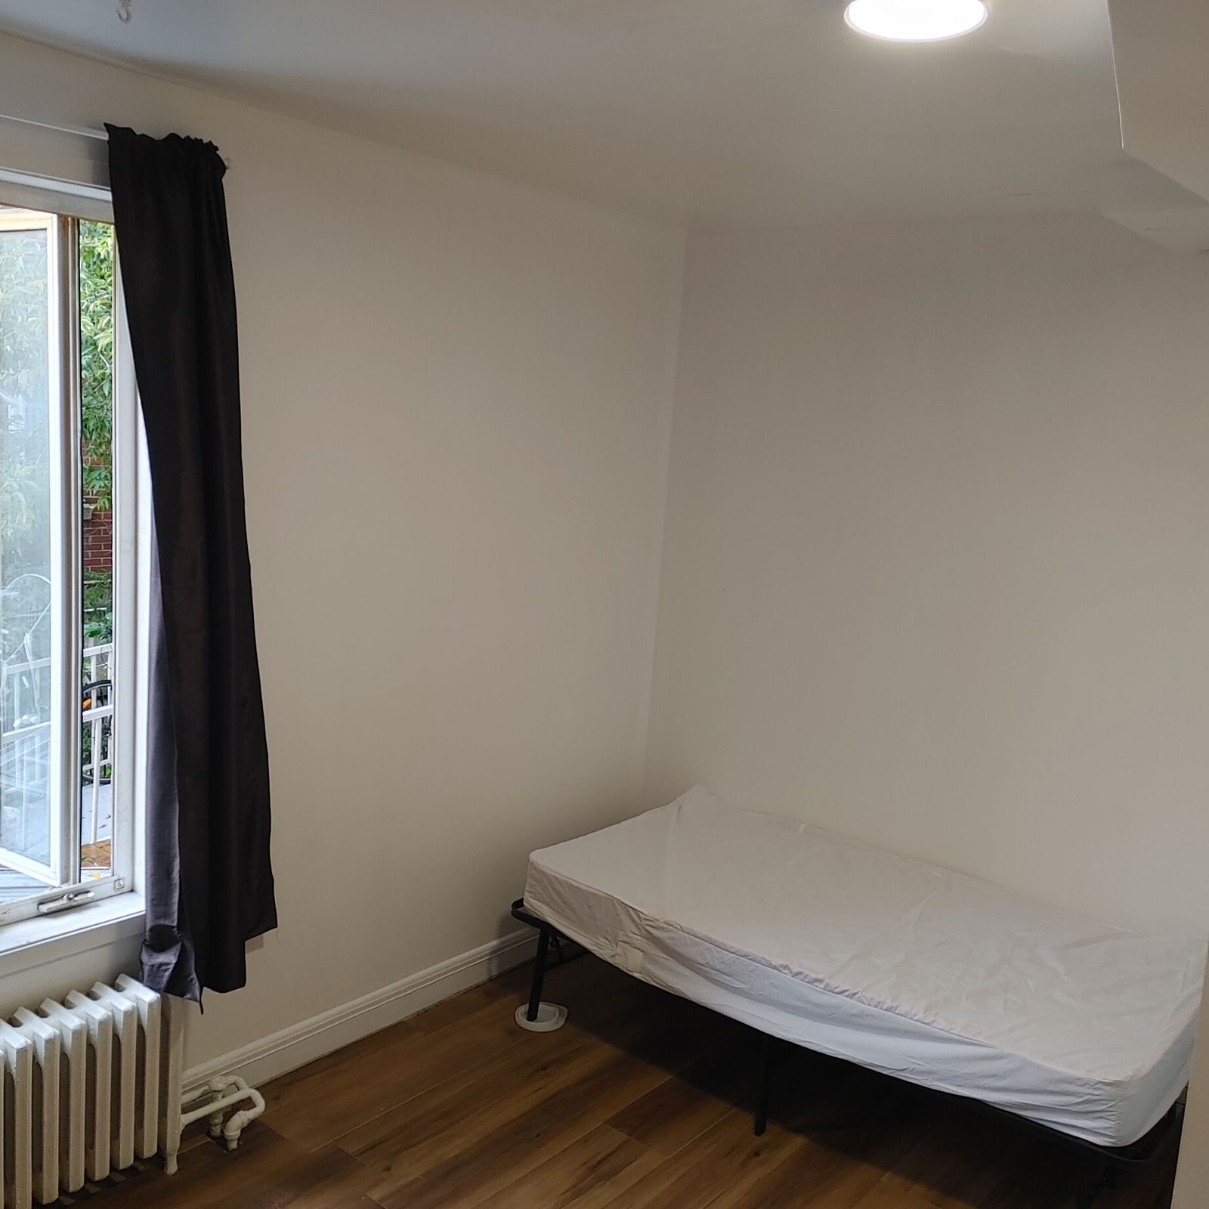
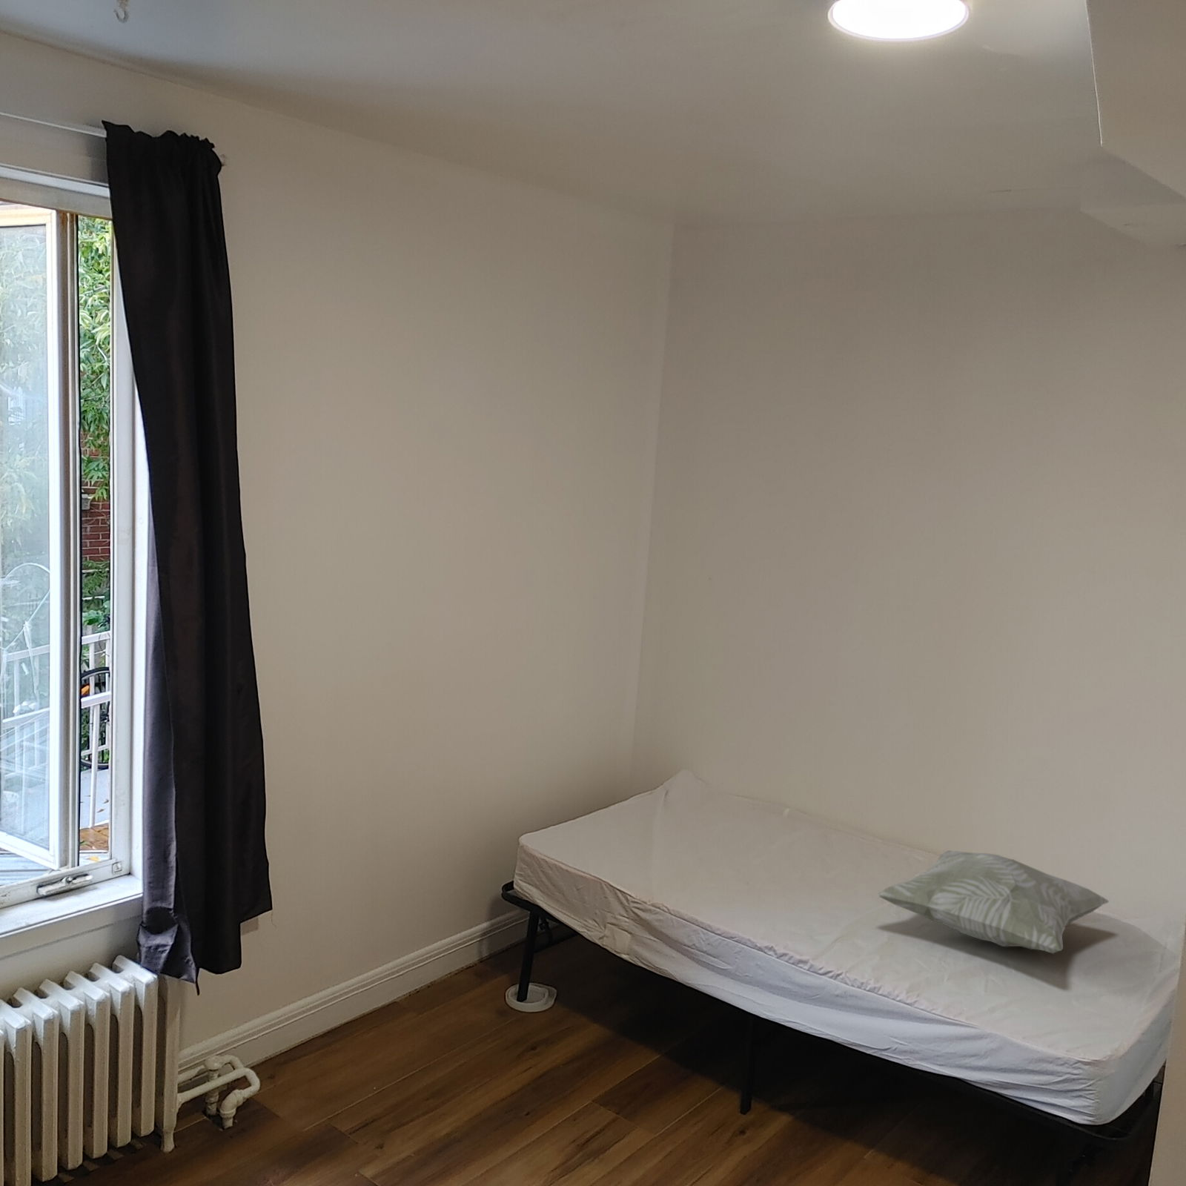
+ decorative pillow [876,849,1110,954]
